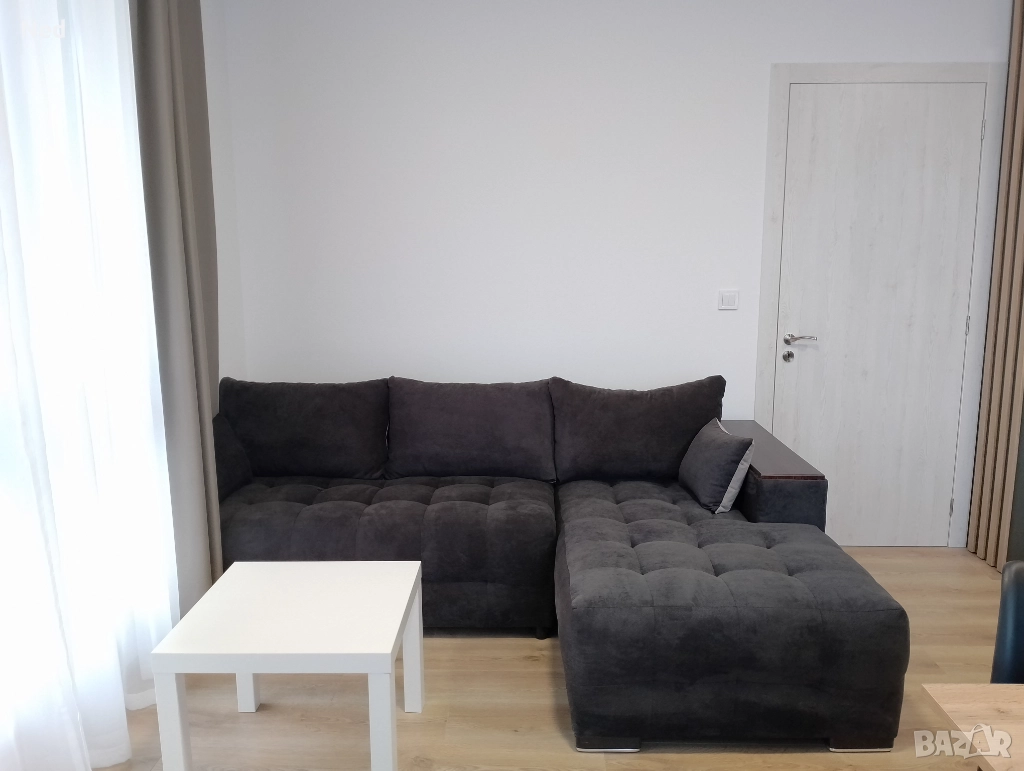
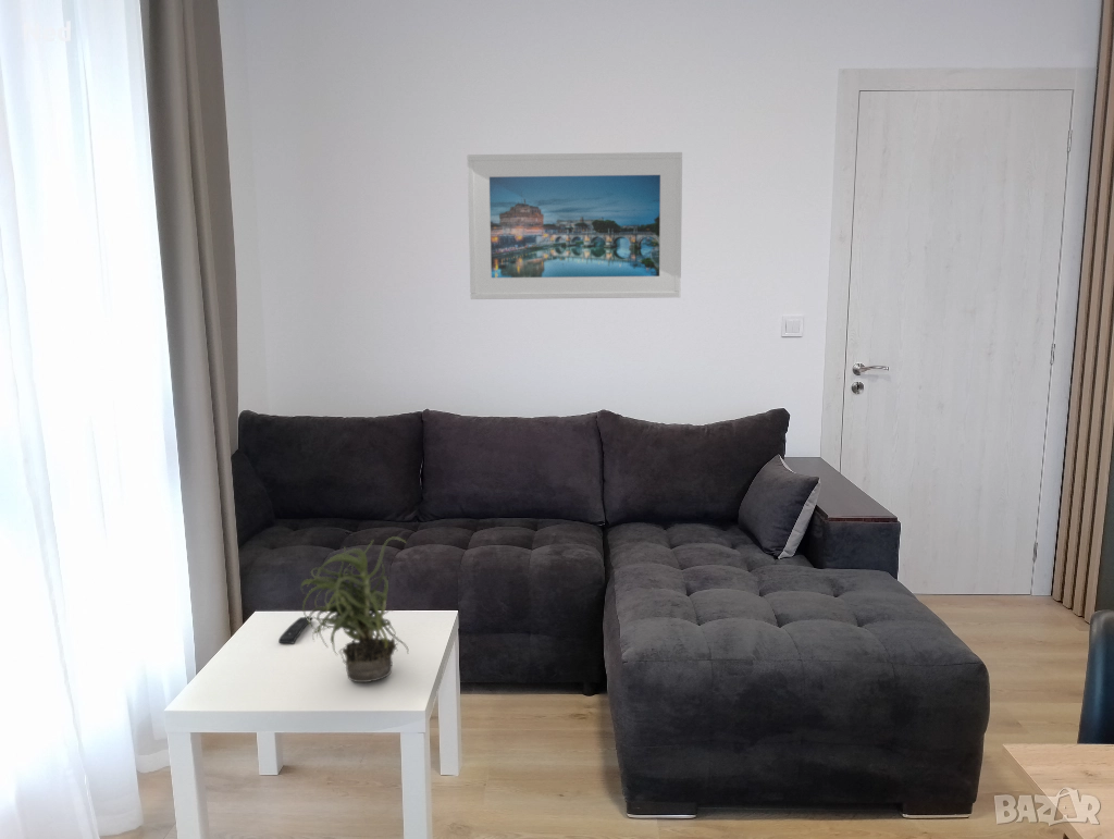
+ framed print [467,151,683,300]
+ remote control [277,615,314,644]
+ potted plant [300,535,410,683]
